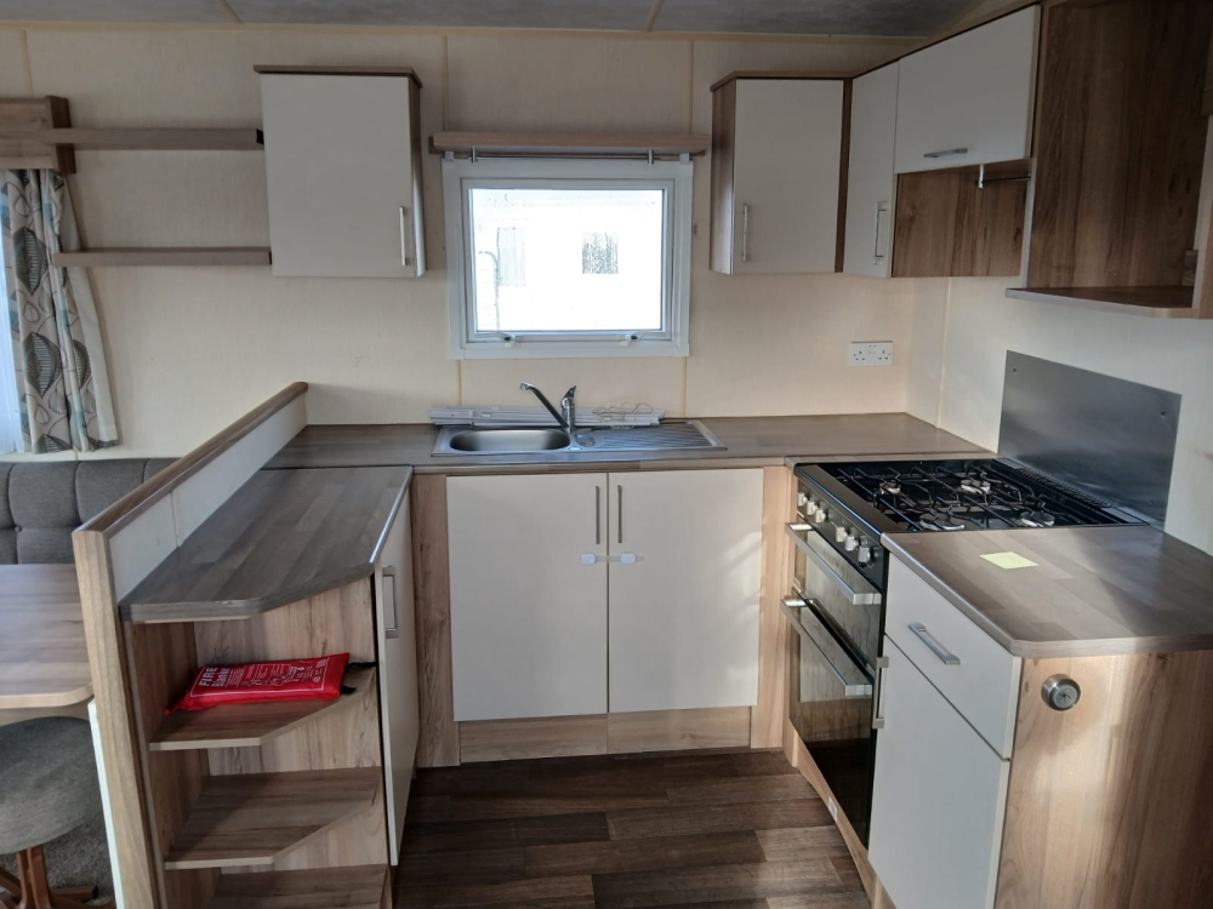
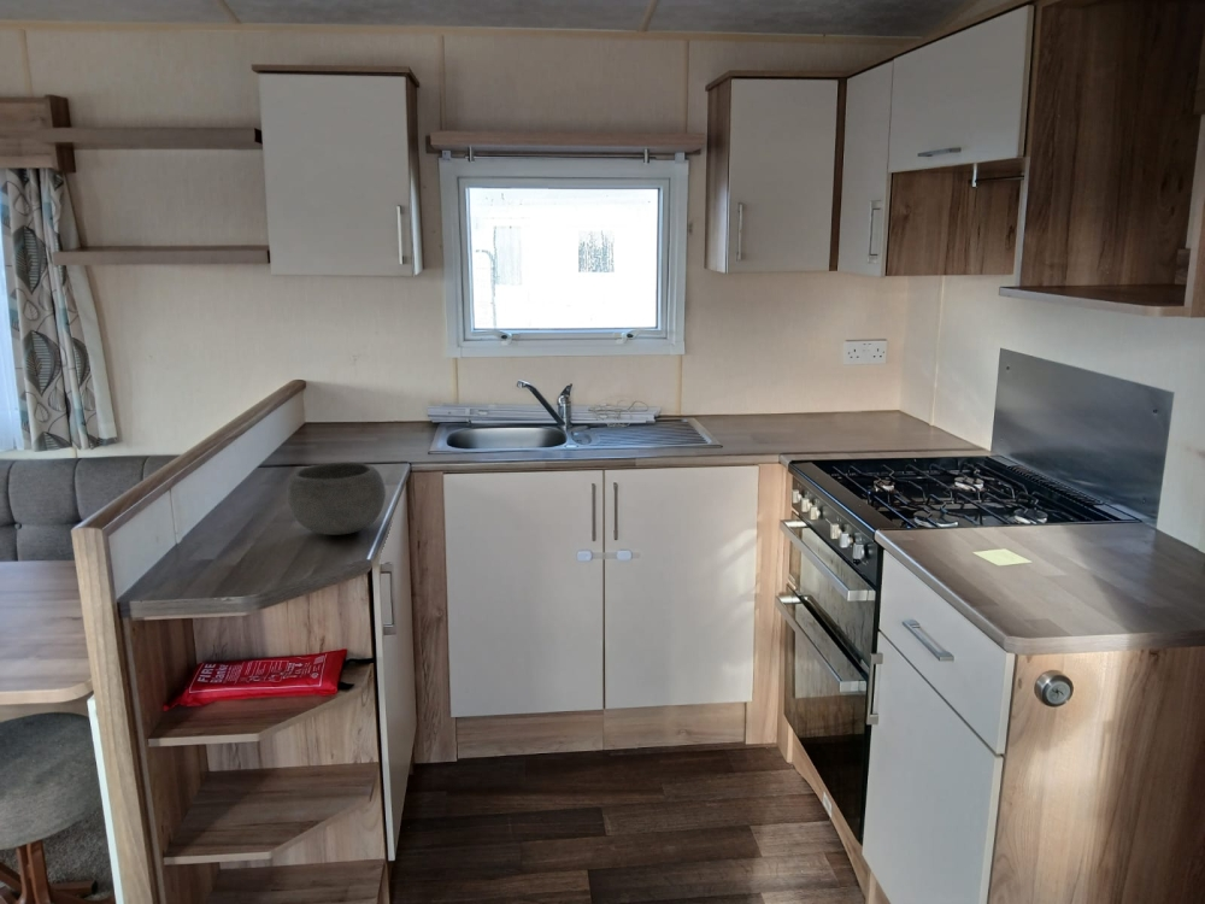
+ bowl [286,462,387,536]
